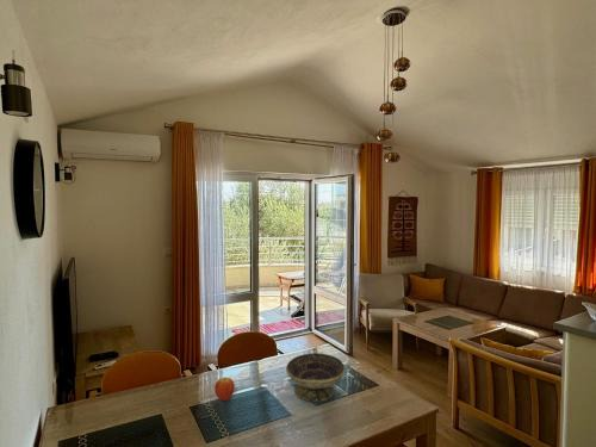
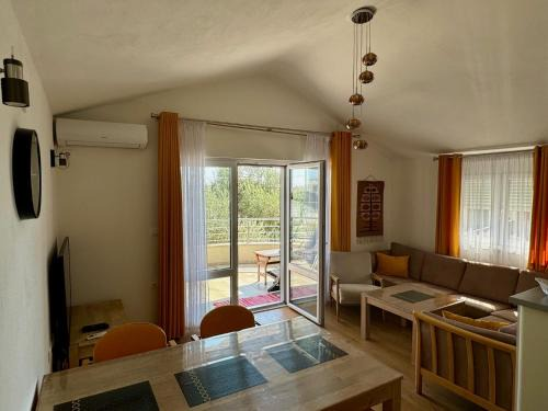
- decorative bowl [285,352,346,403]
- fruit [213,377,236,402]
